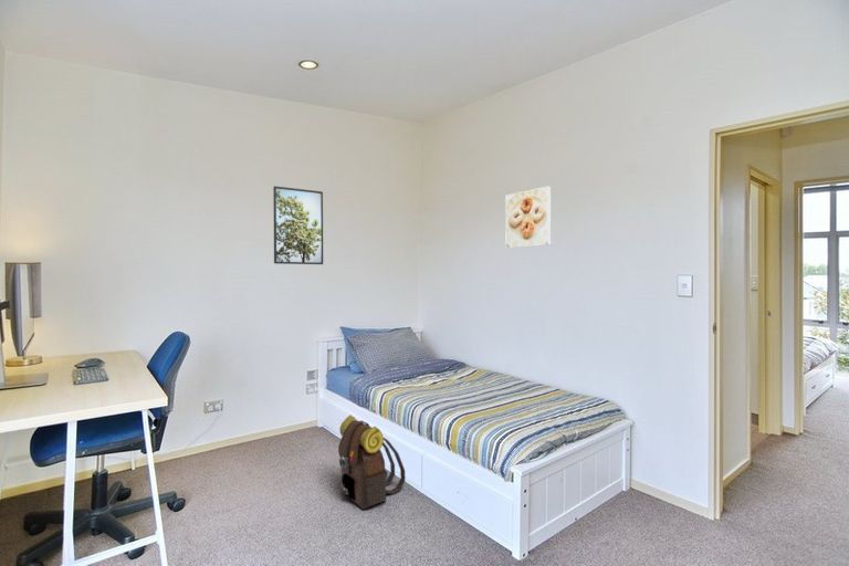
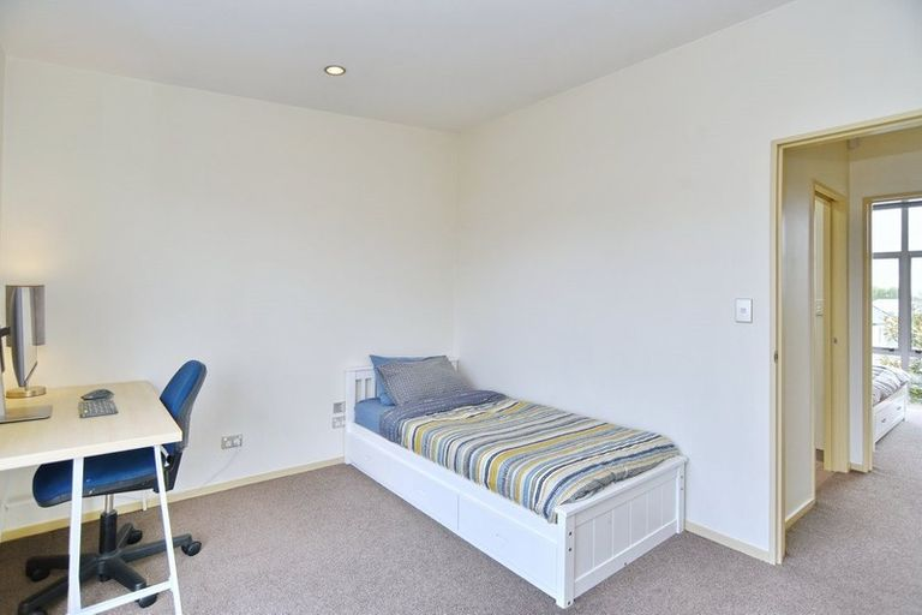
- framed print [504,186,552,250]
- backpack [337,413,406,510]
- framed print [272,185,324,265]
